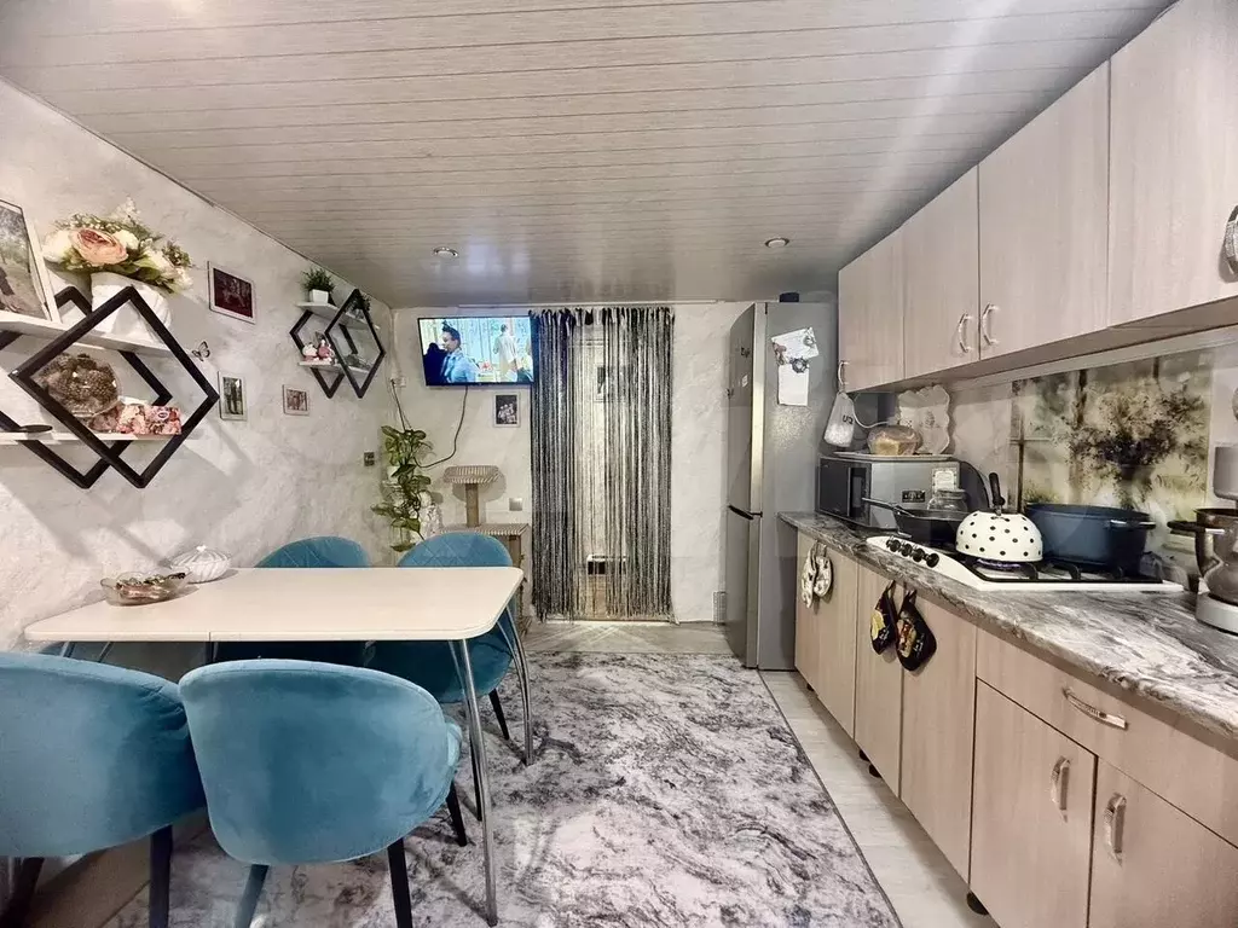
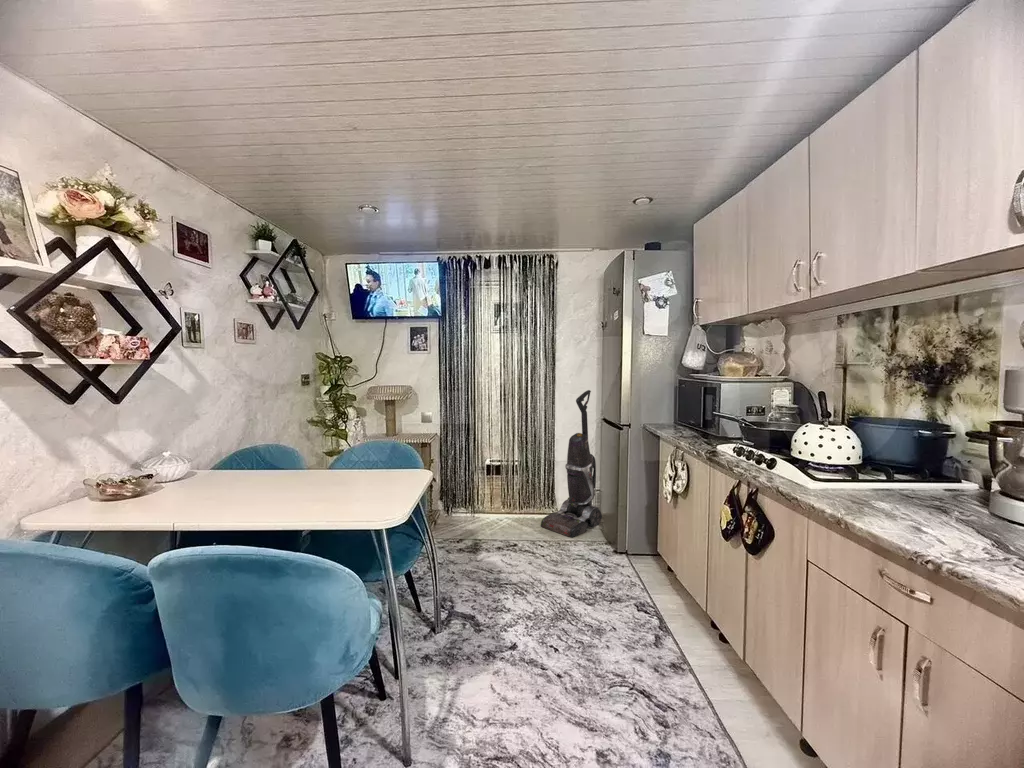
+ vacuum cleaner [540,389,603,538]
